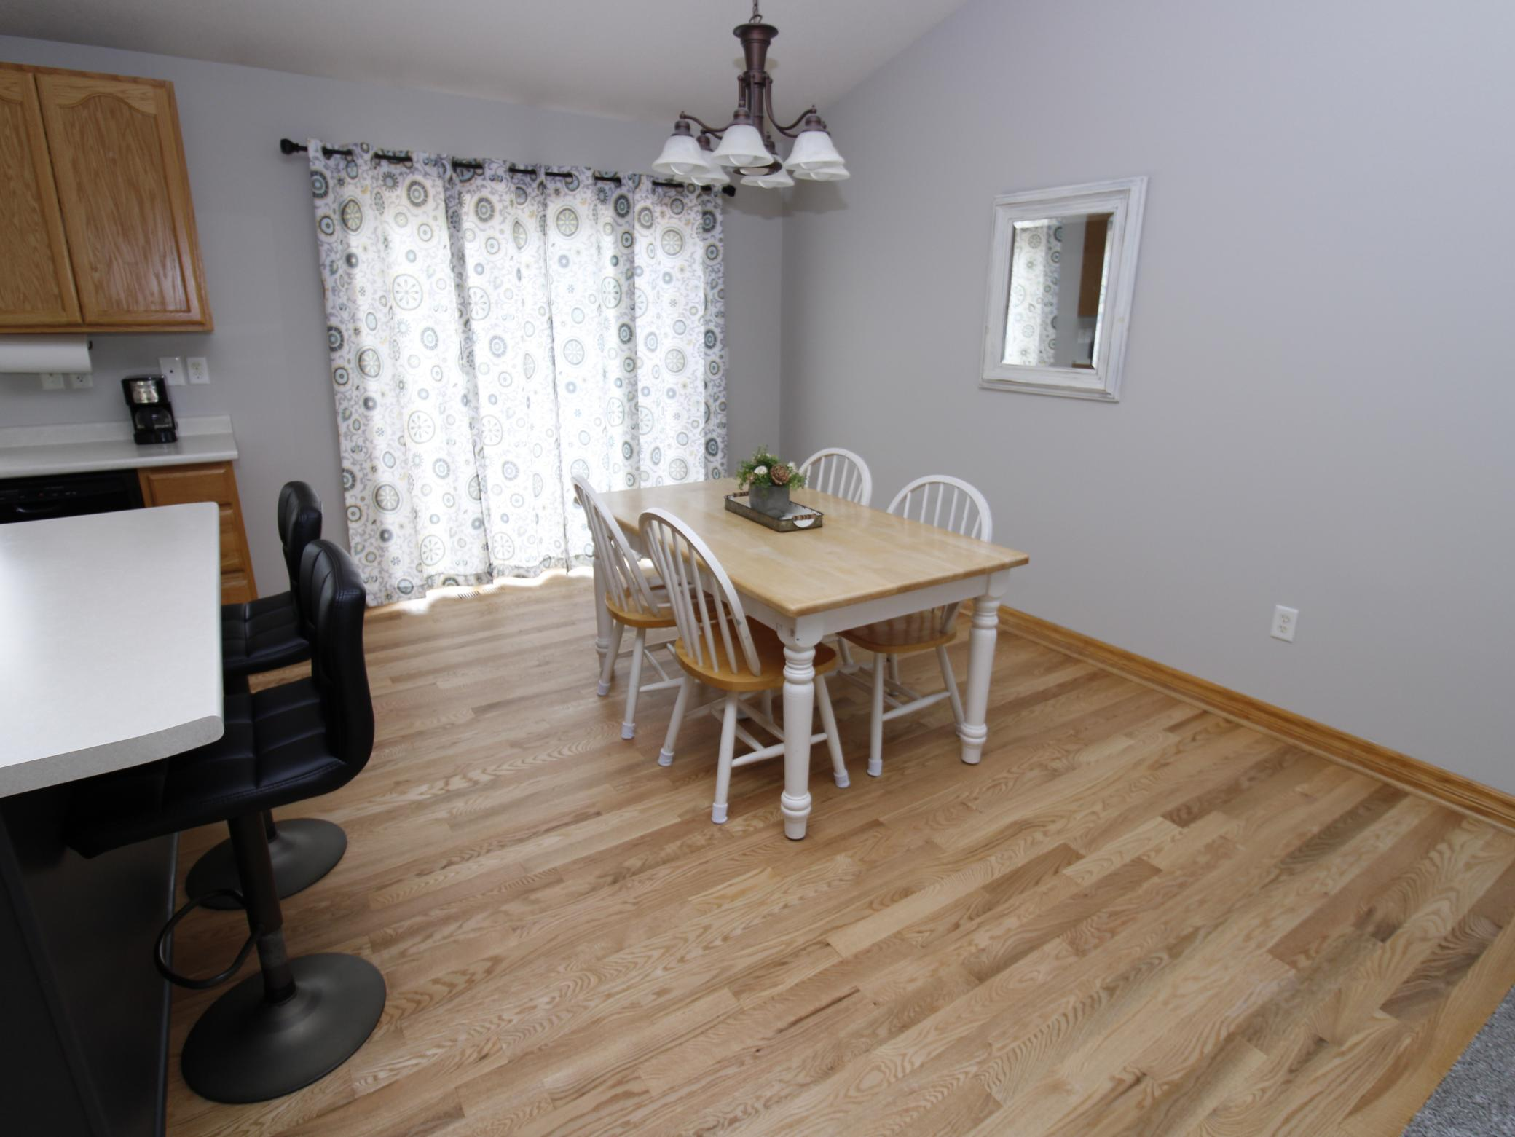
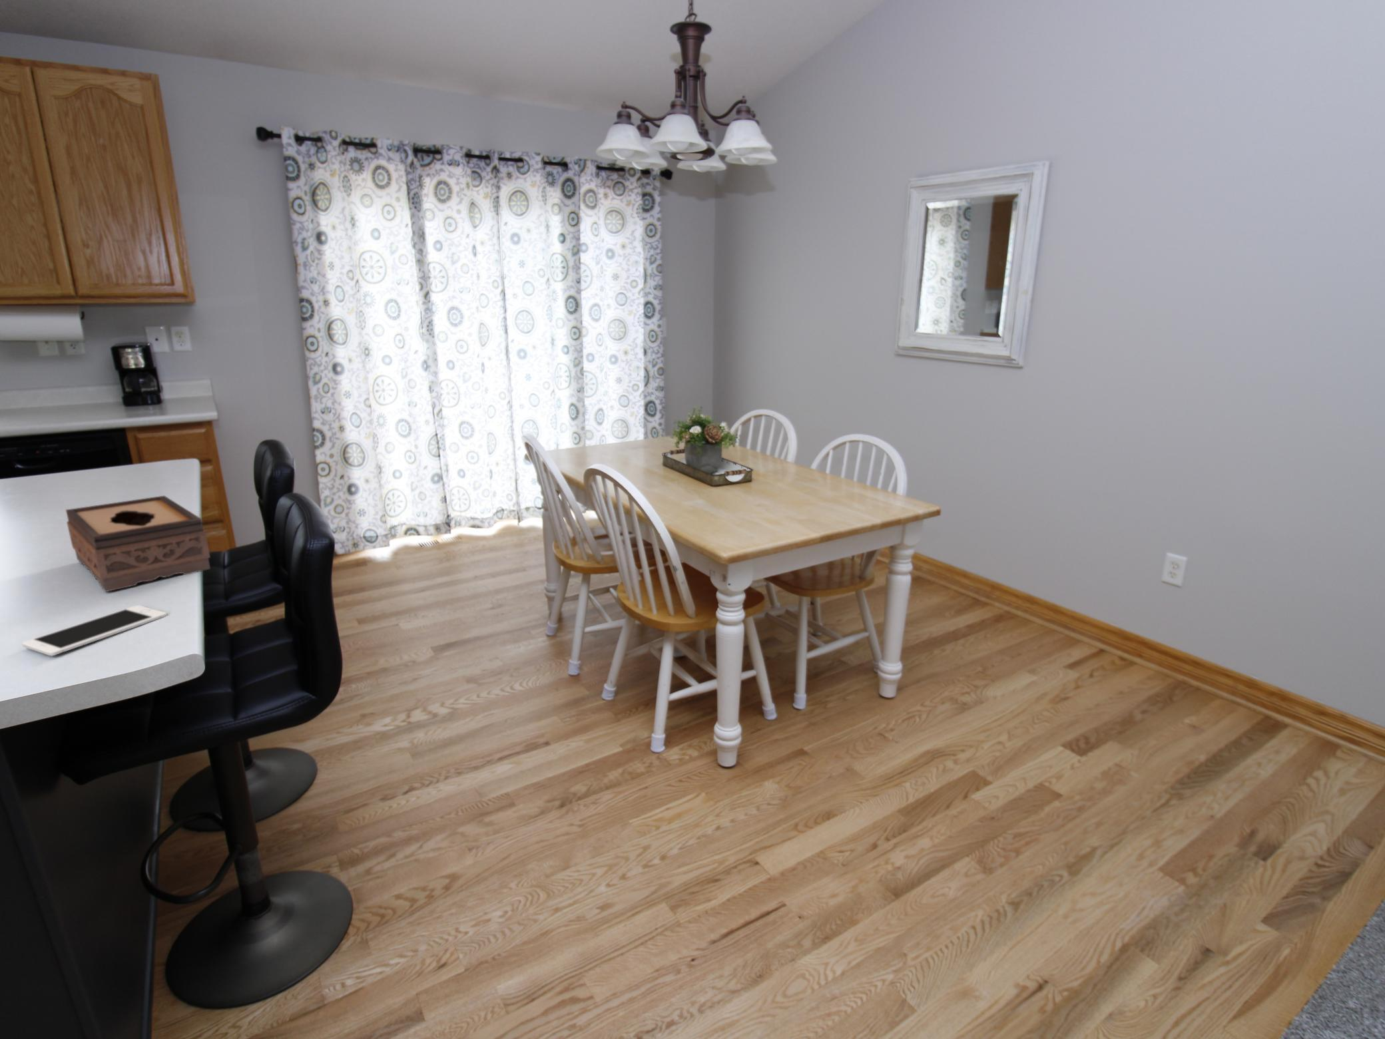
+ cell phone [22,605,168,656]
+ tissue box [65,495,211,593]
